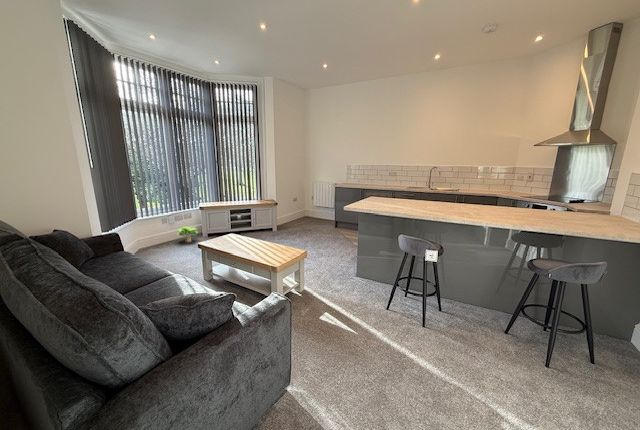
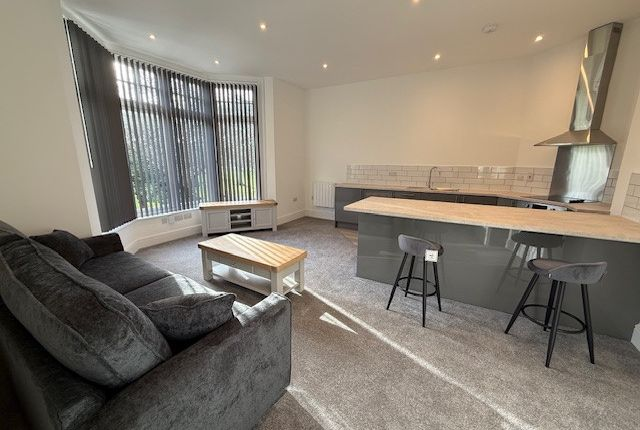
- potted plant [176,225,199,243]
